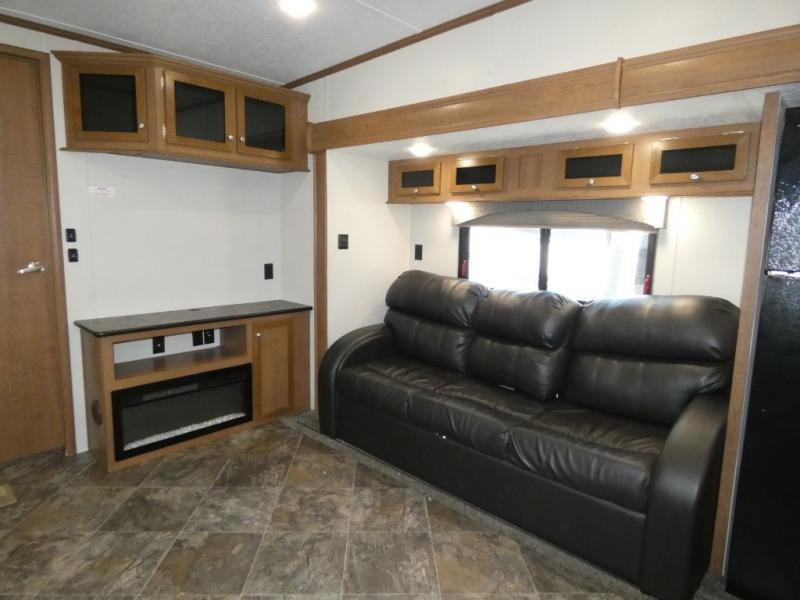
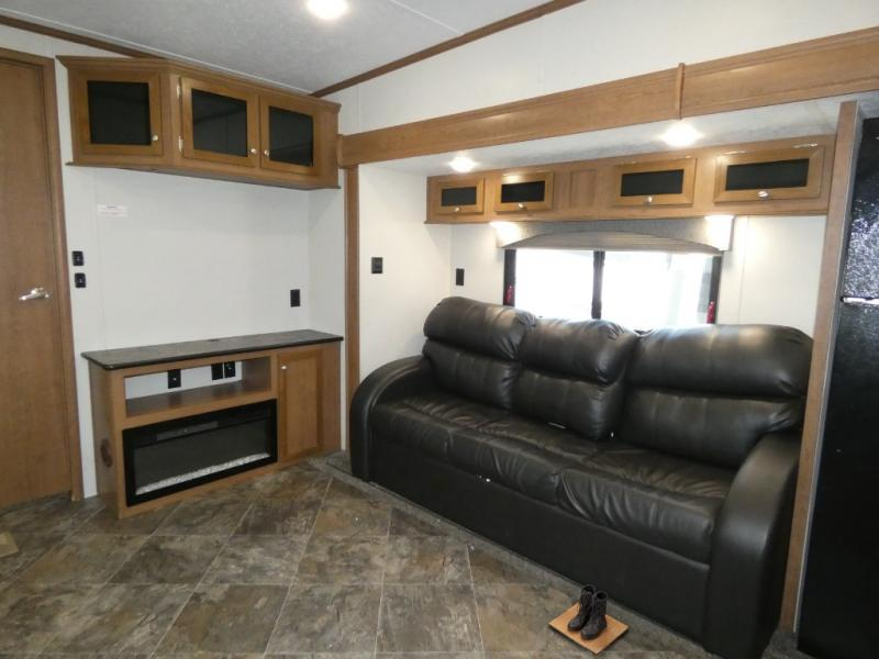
+ boots [547,583,630,656]
